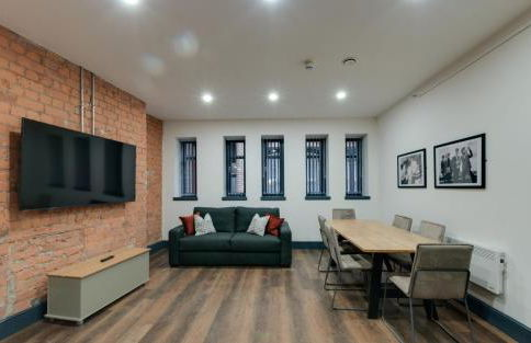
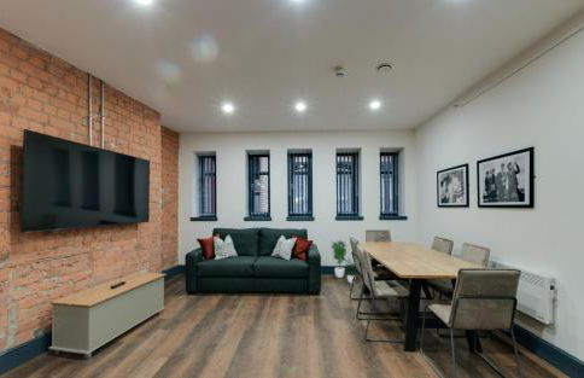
+ potted plant [329,238,358,284]
